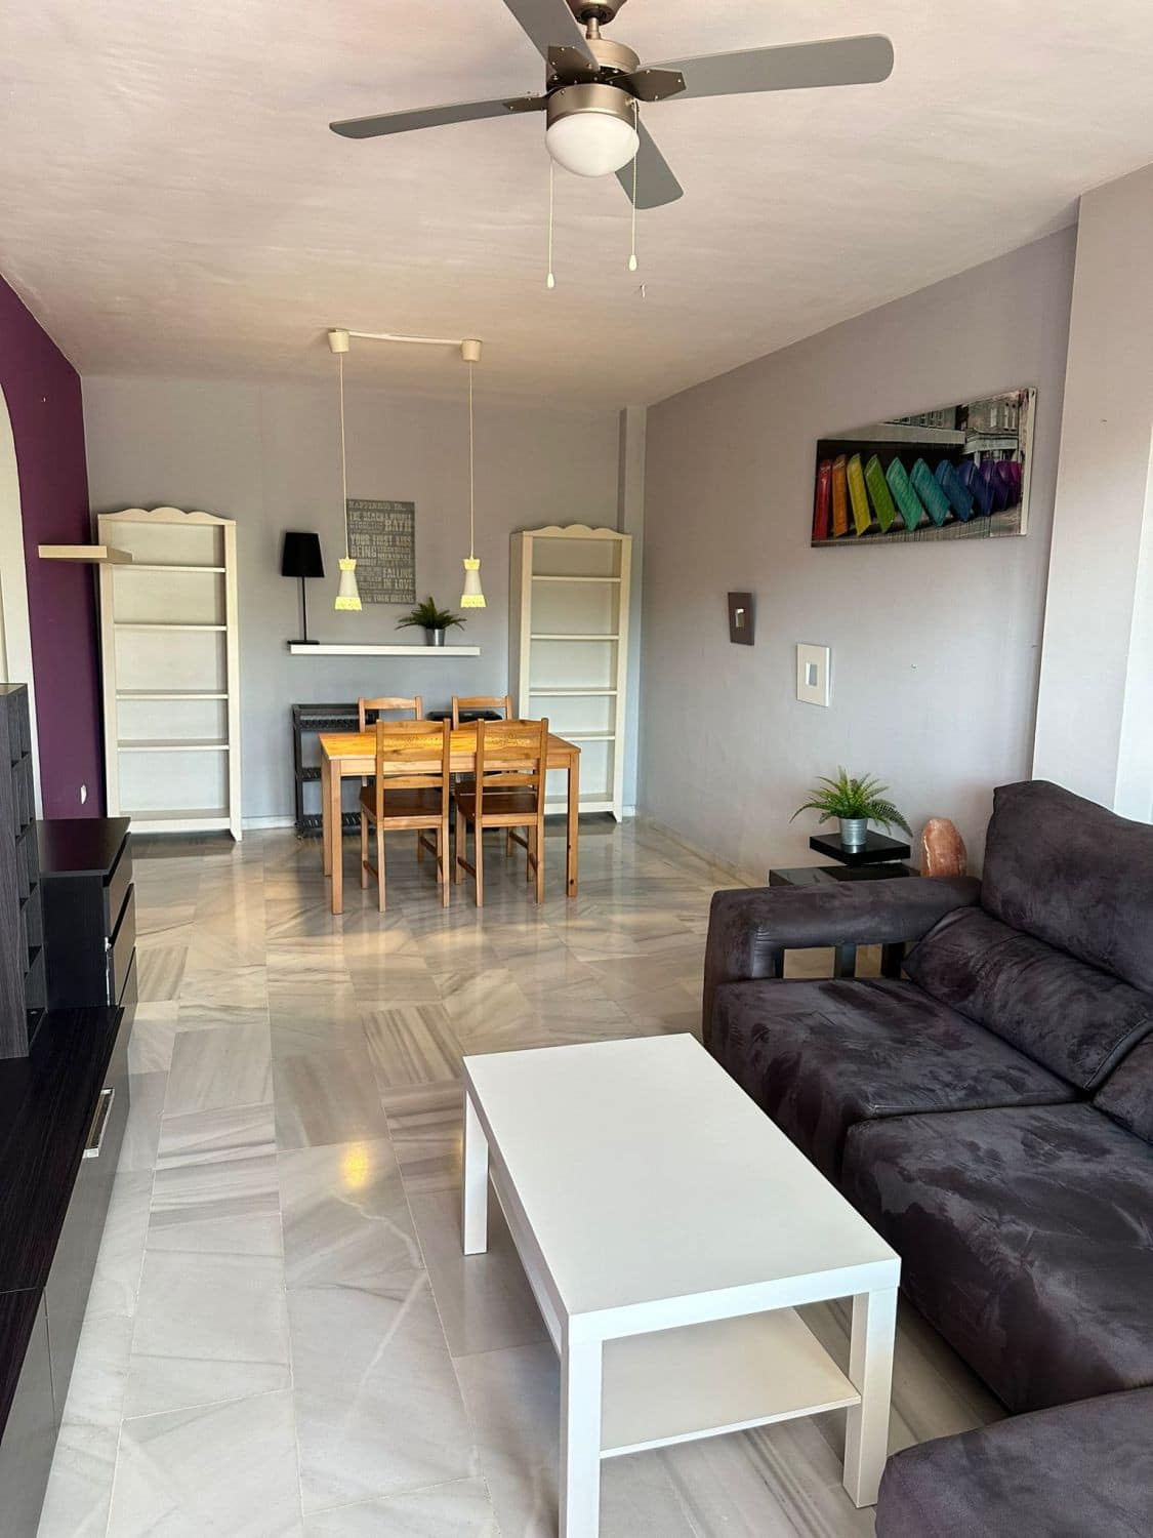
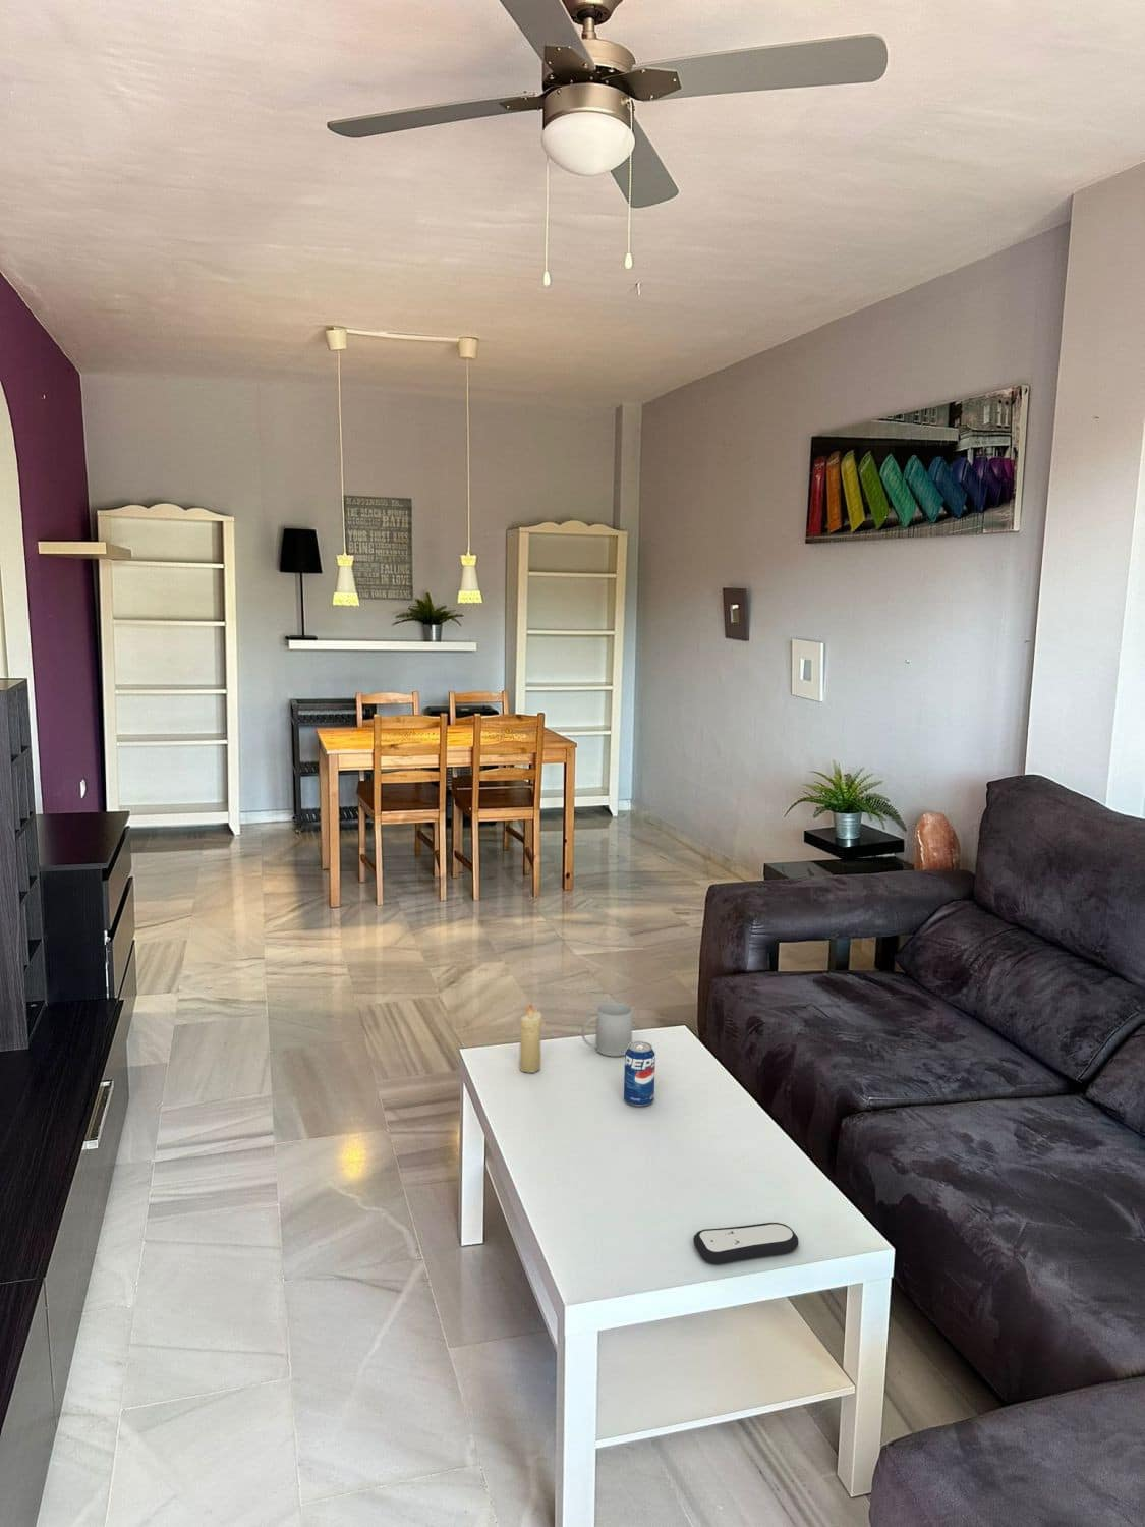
+ beverage can [623,1040,657,1106]
+ mug [580,1002,634,1058]
+ candle [518,1003,544,1074]
+ remote control [692,1222,799,1265]
